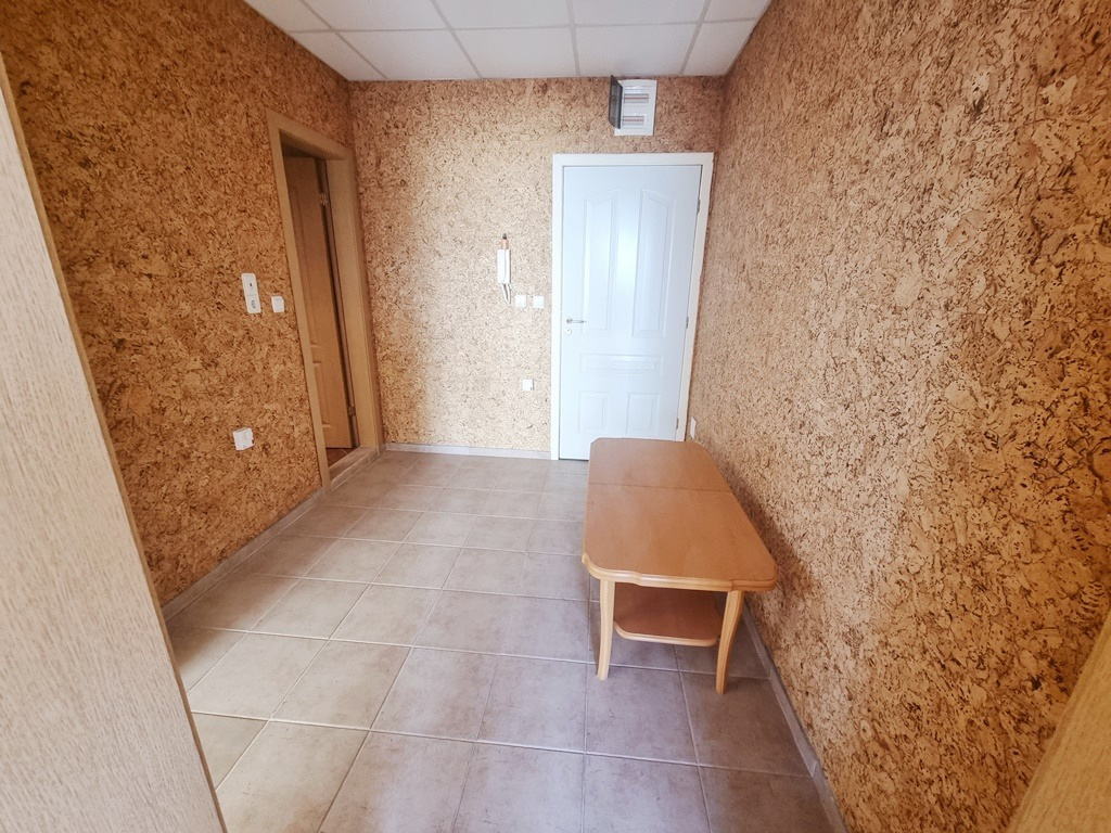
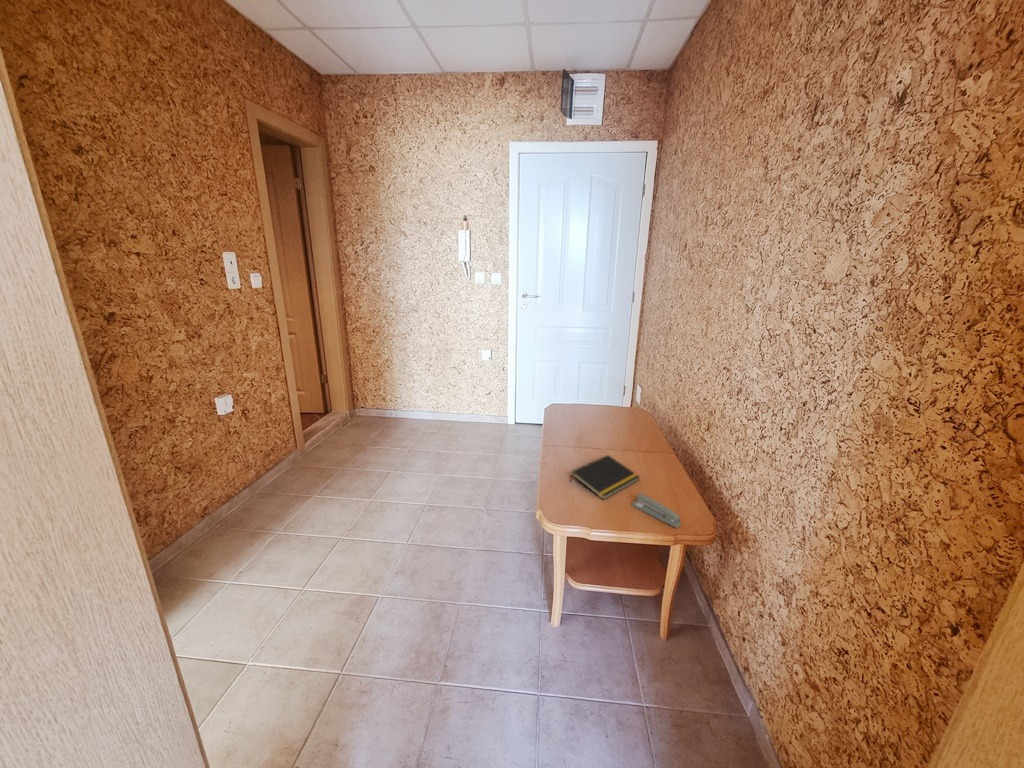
+ notepad [569,454,641,501]
+ stapler [630,492,682,529]
